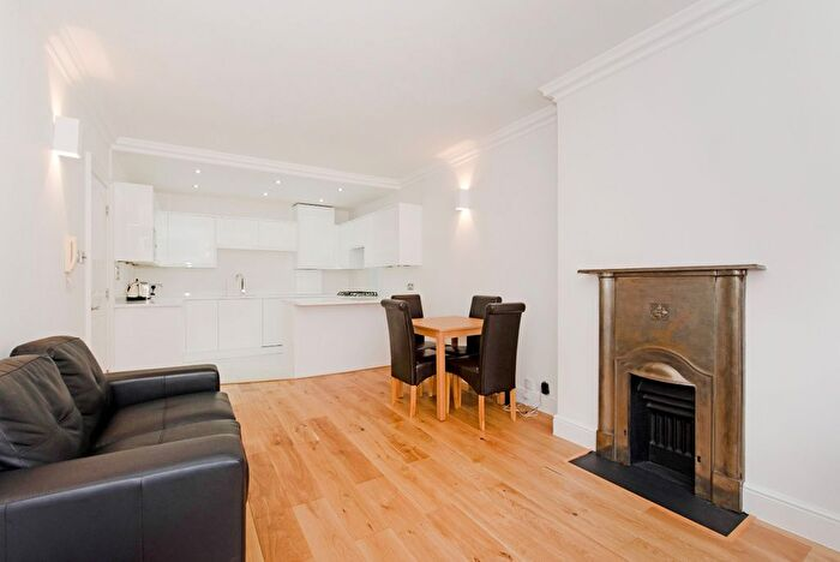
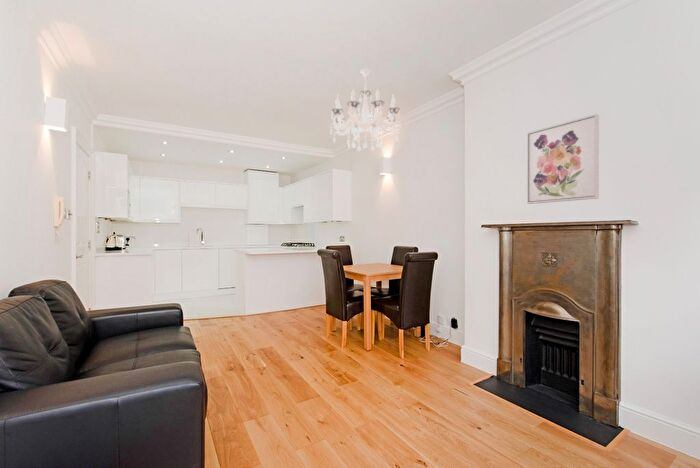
+ chandelier [330,68,402,153]
+ wall art [526,113,600,205]
